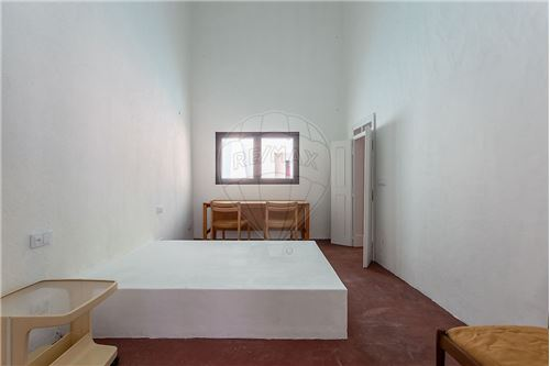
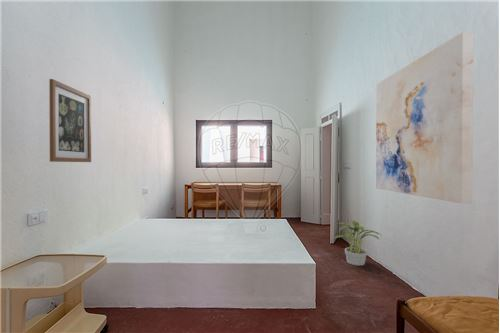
+ potted plant [332,220,382,266]
+ wall art [375,31,475,204]
+ wall art [48,78,92,163]
